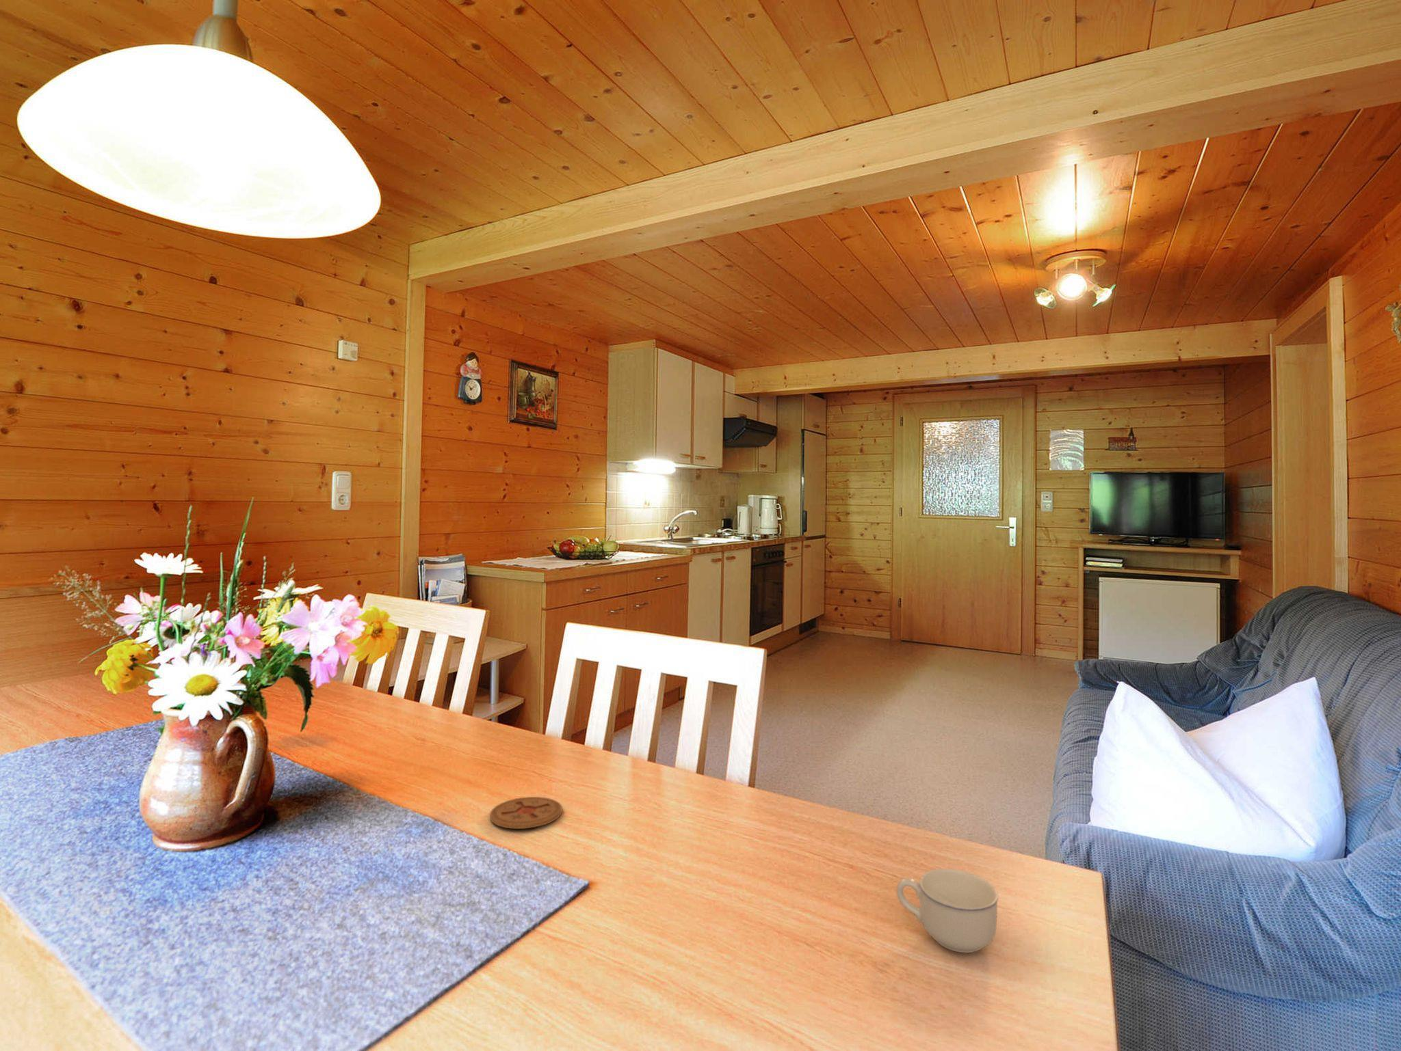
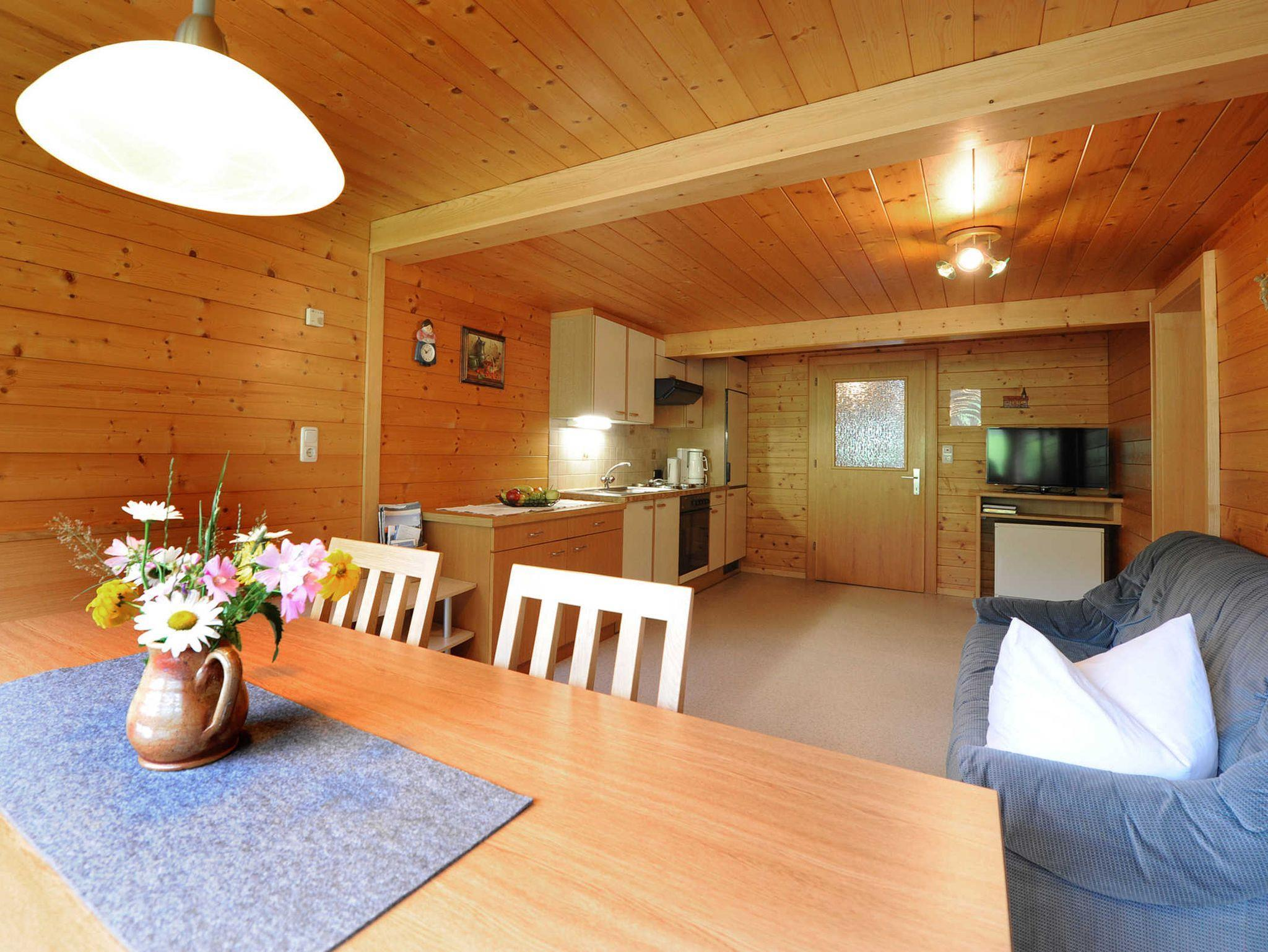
- coaster [489,796,563,829]
- cup [895,868,999,953]
